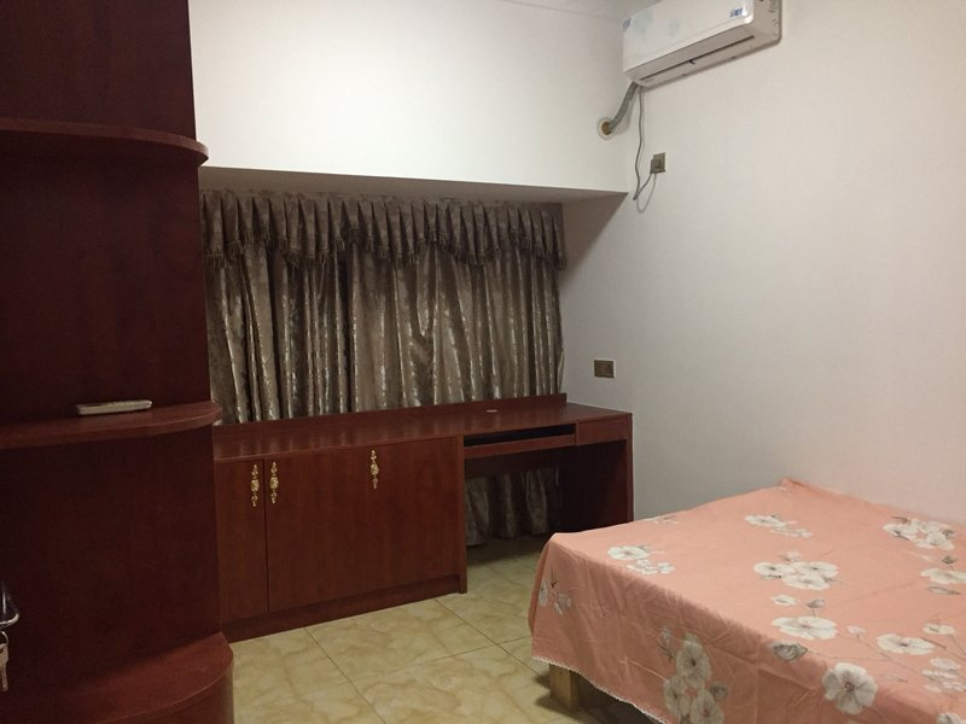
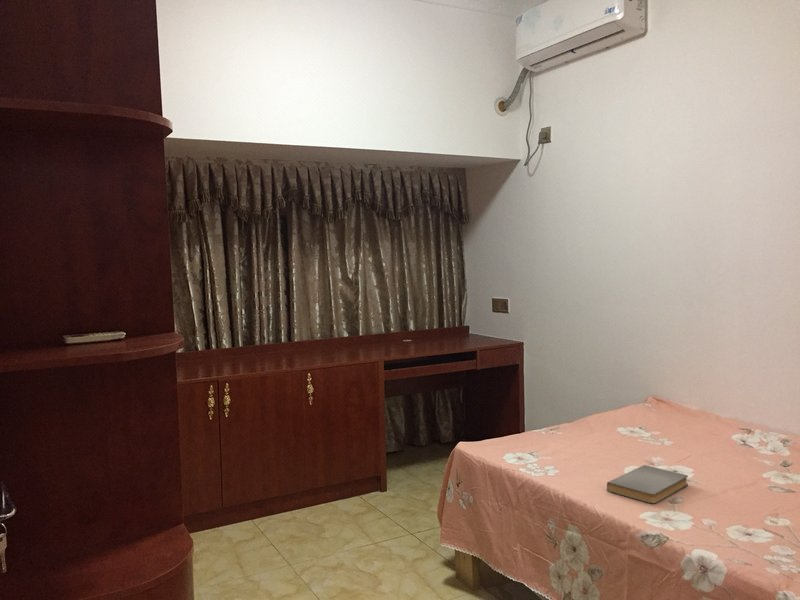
+ book [606,464,689,505]
